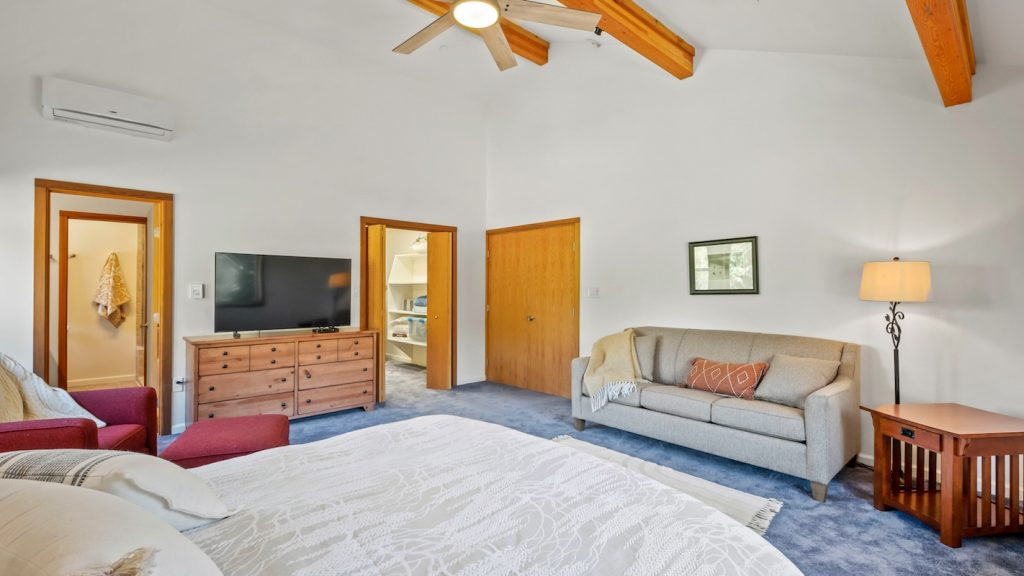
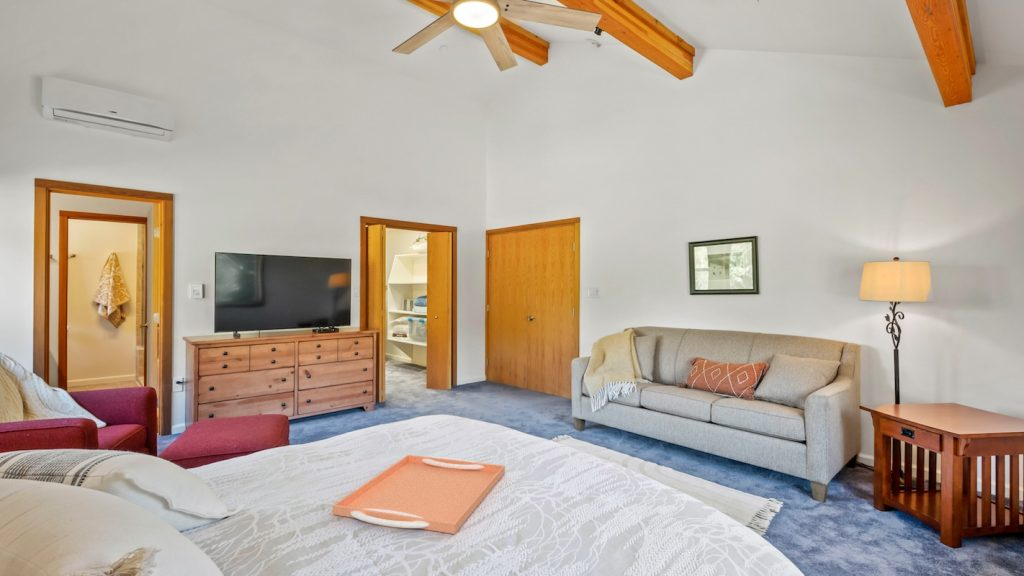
+ serving tray [332,454,506,535]
